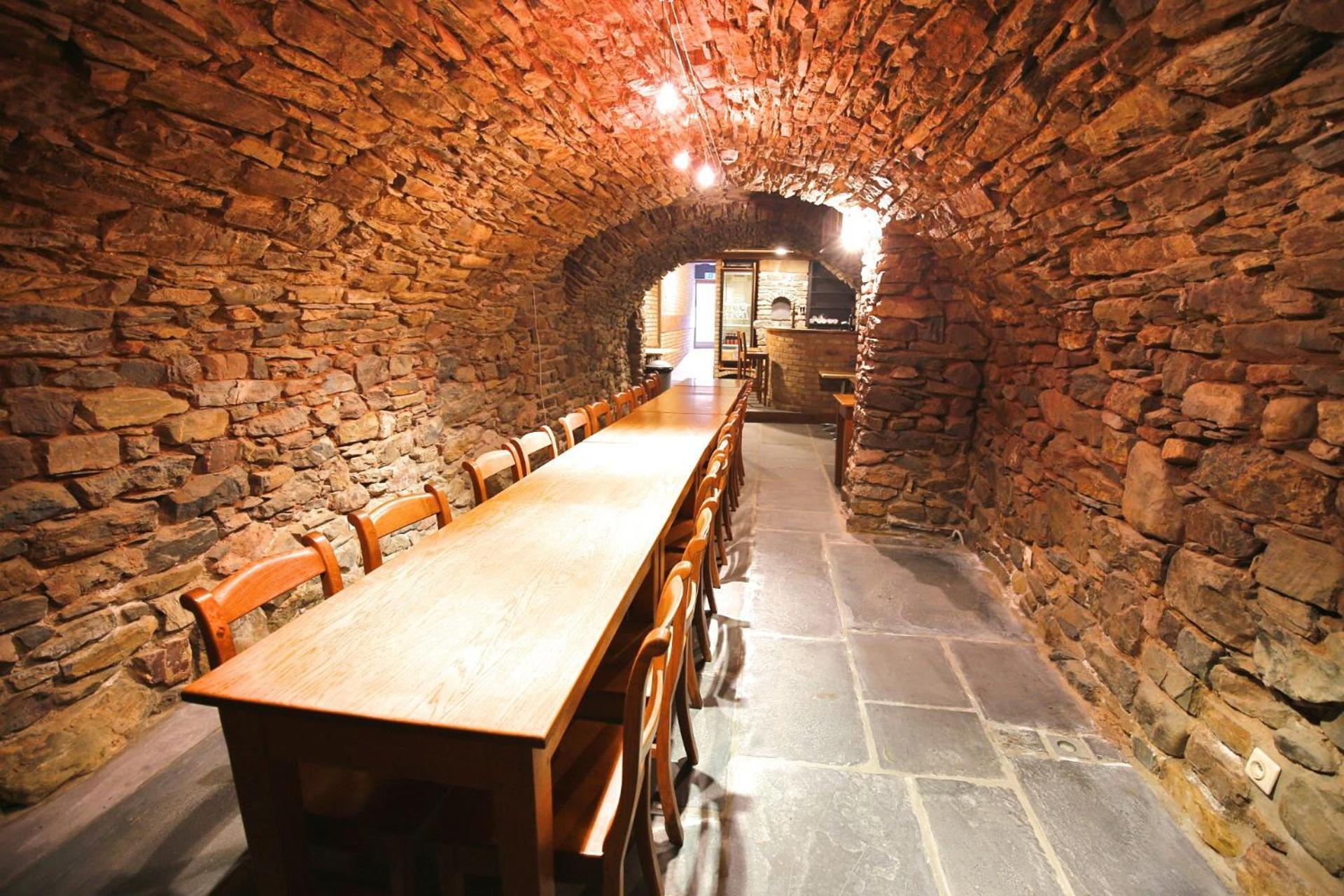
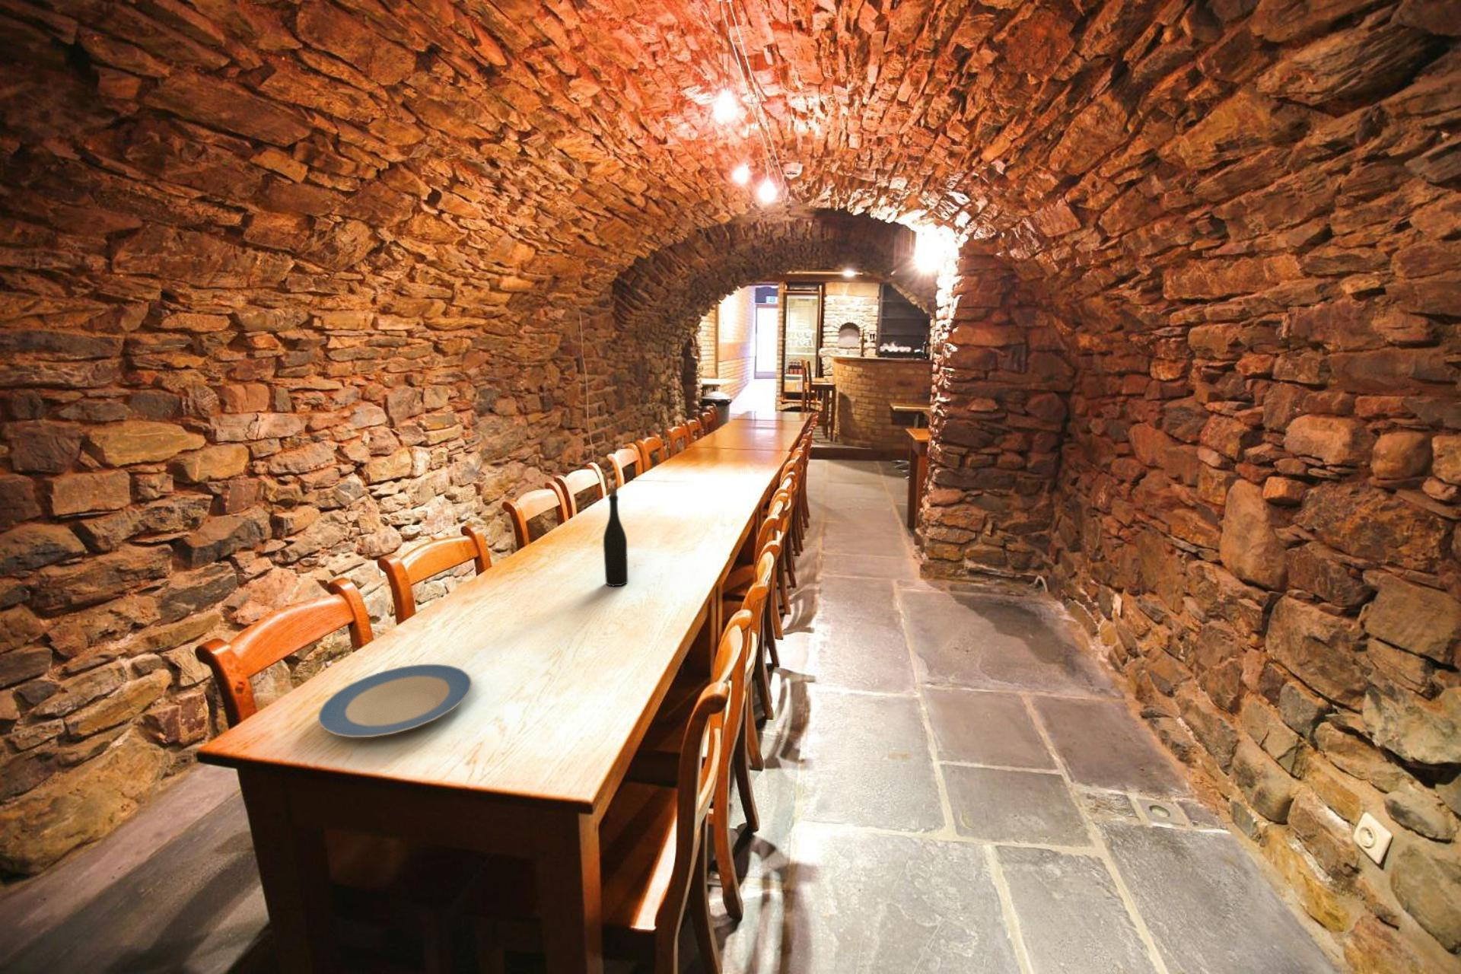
+ plate [317,663,473,738]
+ bottle [602,487,628,587]
